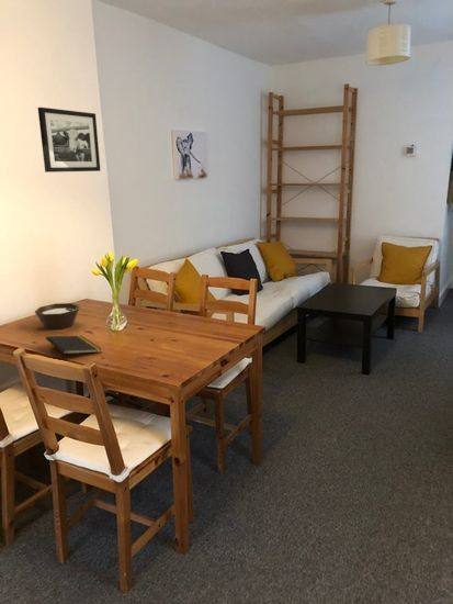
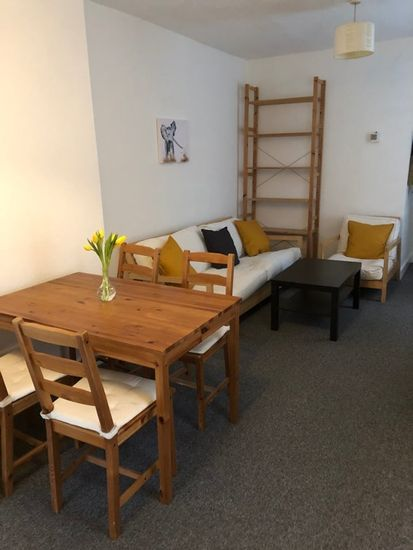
- picture frame [37,107,102,174]
- bowl [34,302,81,331]
- notepad [45,335,103,362]
